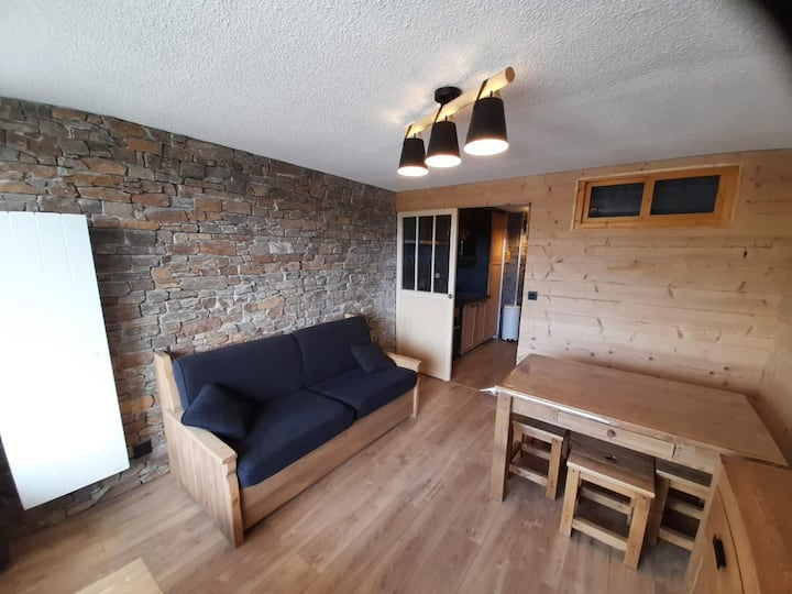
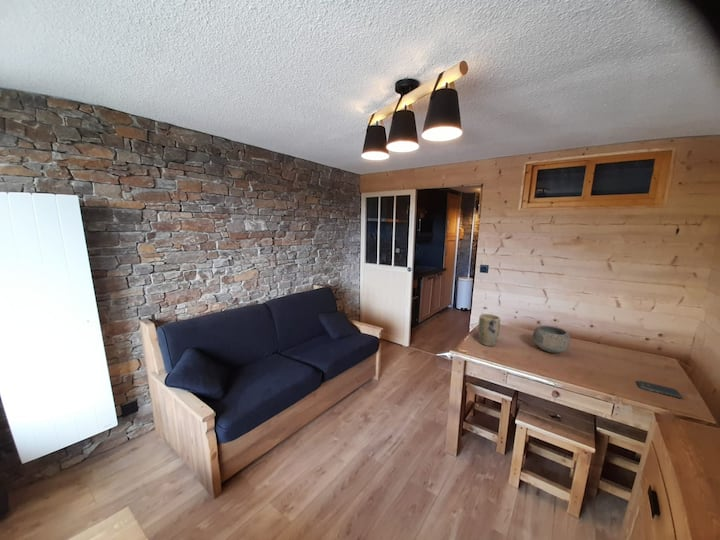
+ bowl [532,324,571,354]
+ smartphone [636,380,684,400]
+ plant pot [477,313,501,347]
